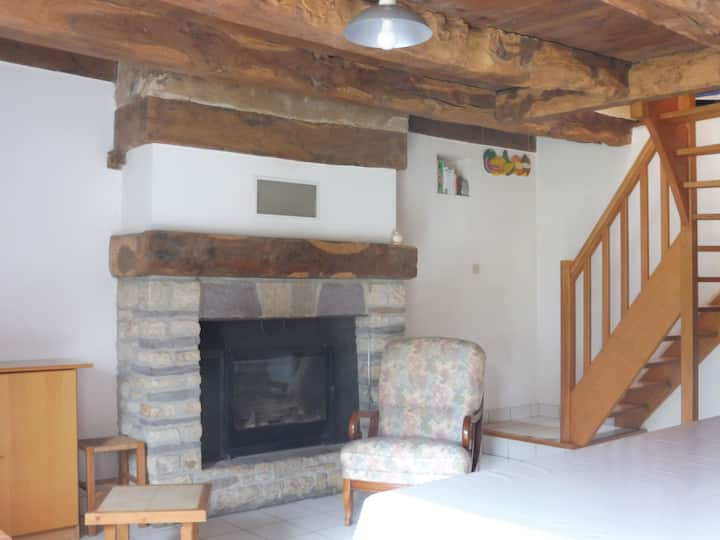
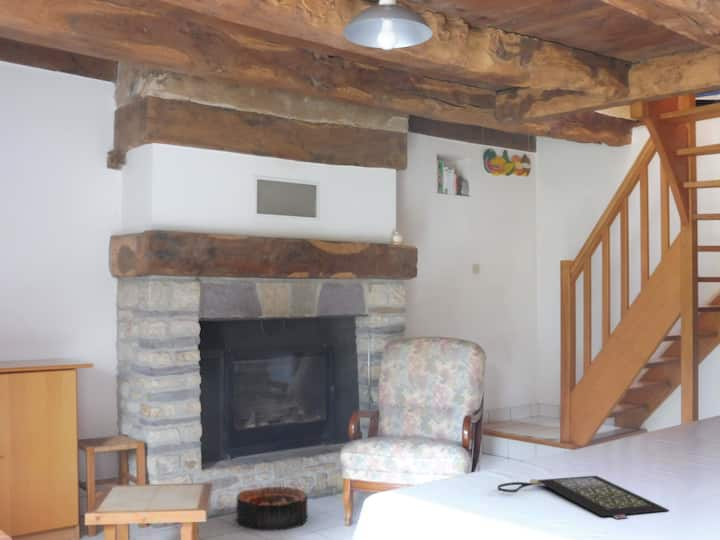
+ basket [236,485,308,532]
+ clutch bag [497,475,670,520]
